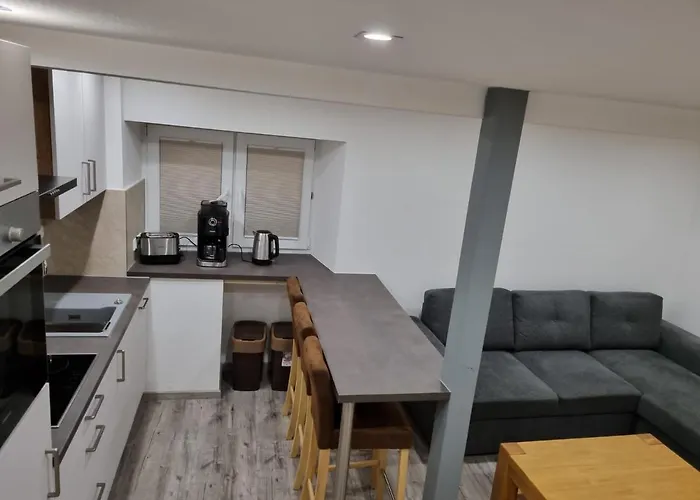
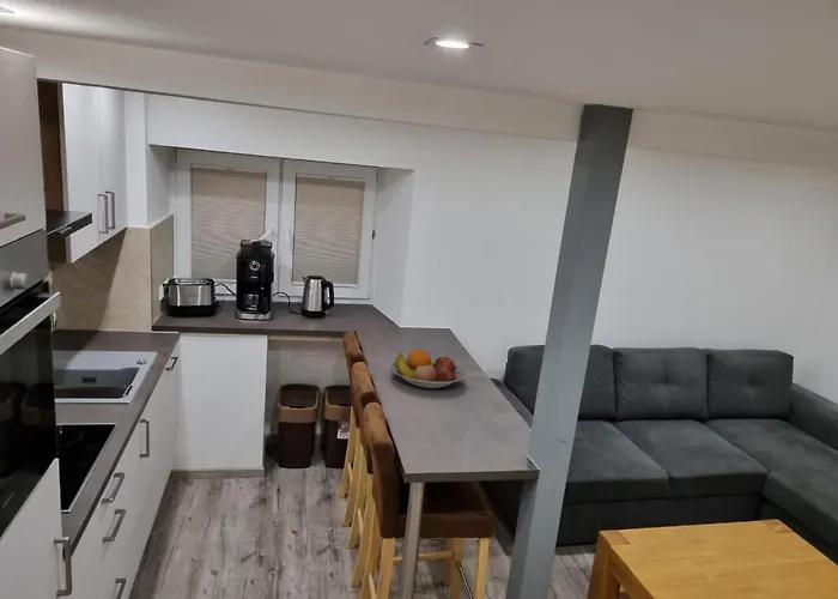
+ fruit bowl [389,349,467,389]
